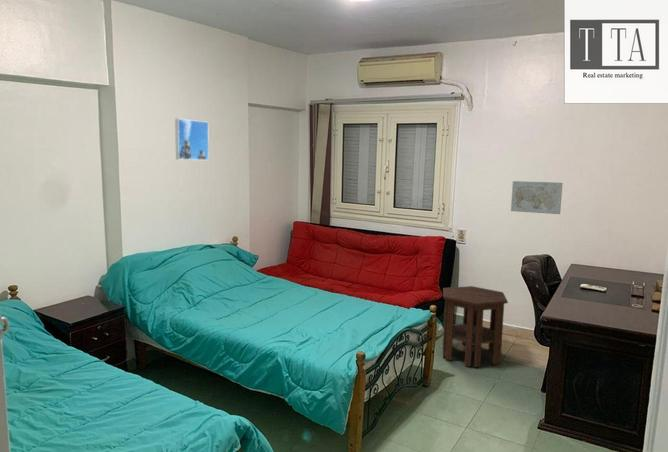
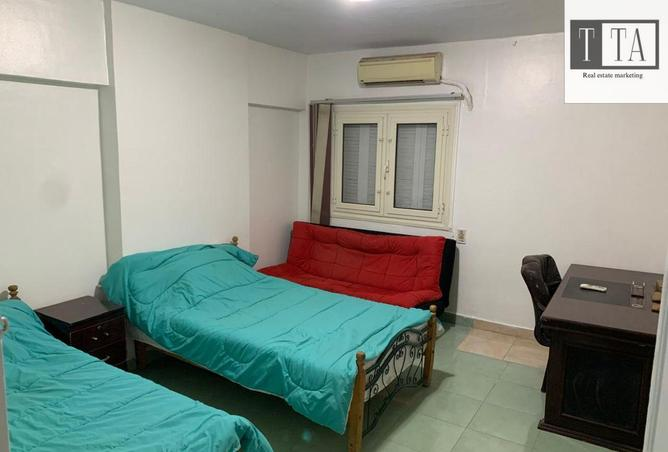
- wall art [510,180,564,215]
- side table [442,285,509,368]
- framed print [174,118,210,161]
